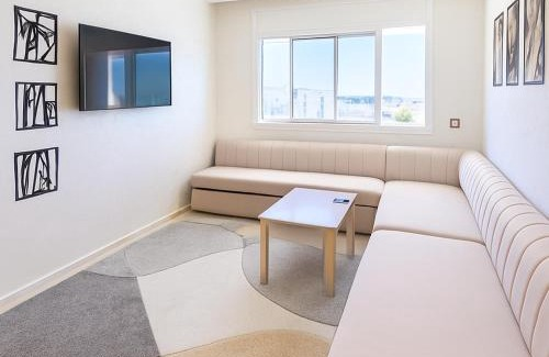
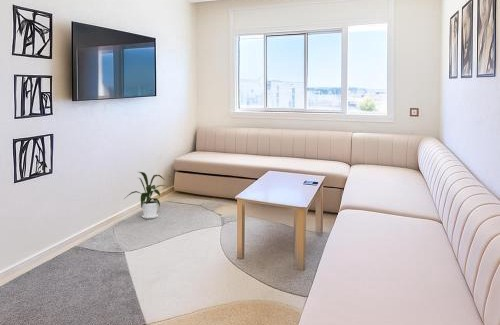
+ house plant [123,171,169,220]
